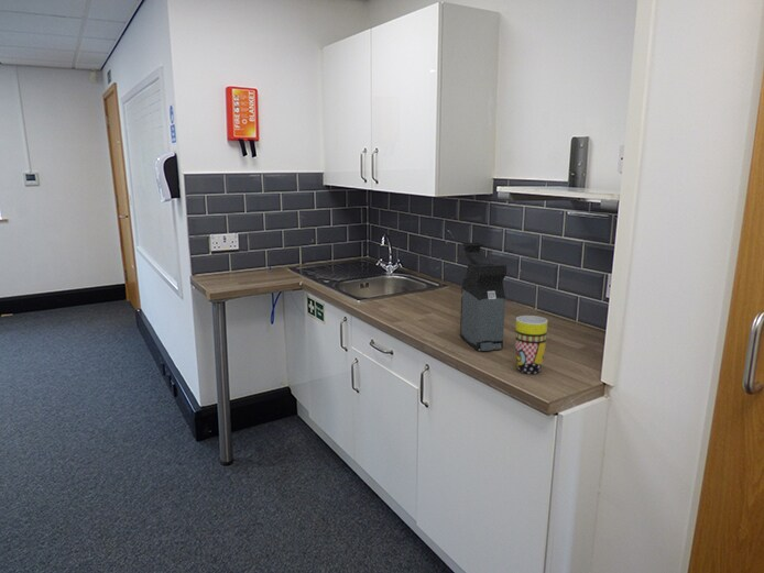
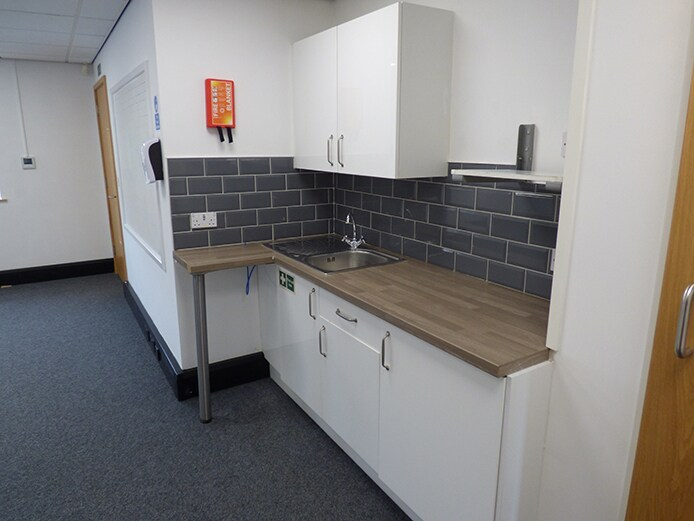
- mug [514,315,548,375]
- coffee maker [459,242,507,352]
